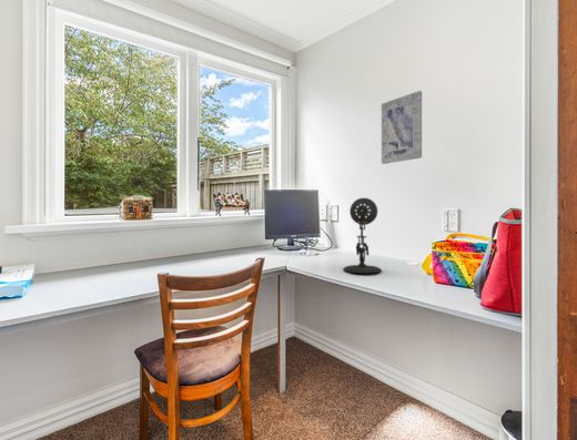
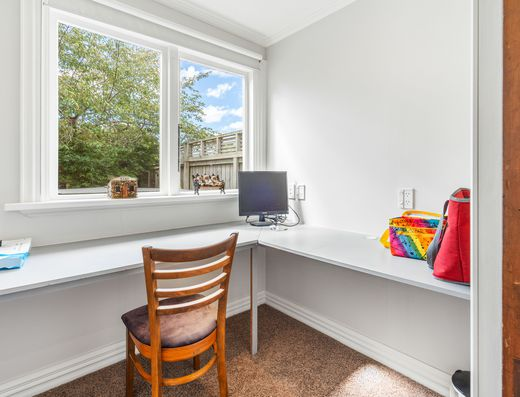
- desk lamp [342,197,383,274]
- wall art [381,90,423,165]
